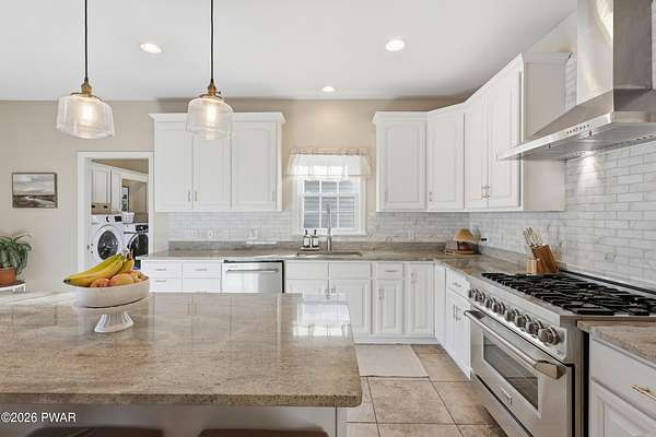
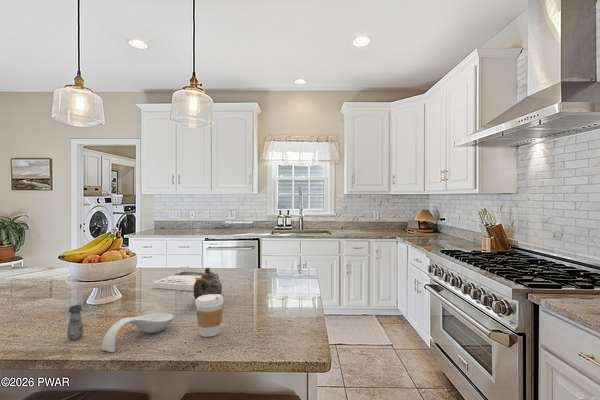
+ coffee cup [194,294,224,338]
+ salt shaker [66,304,85,341]
+ spoon rest [101,312,175,353]
+ teapot [192,267,223,300]
+ book [152,271,220,292]
